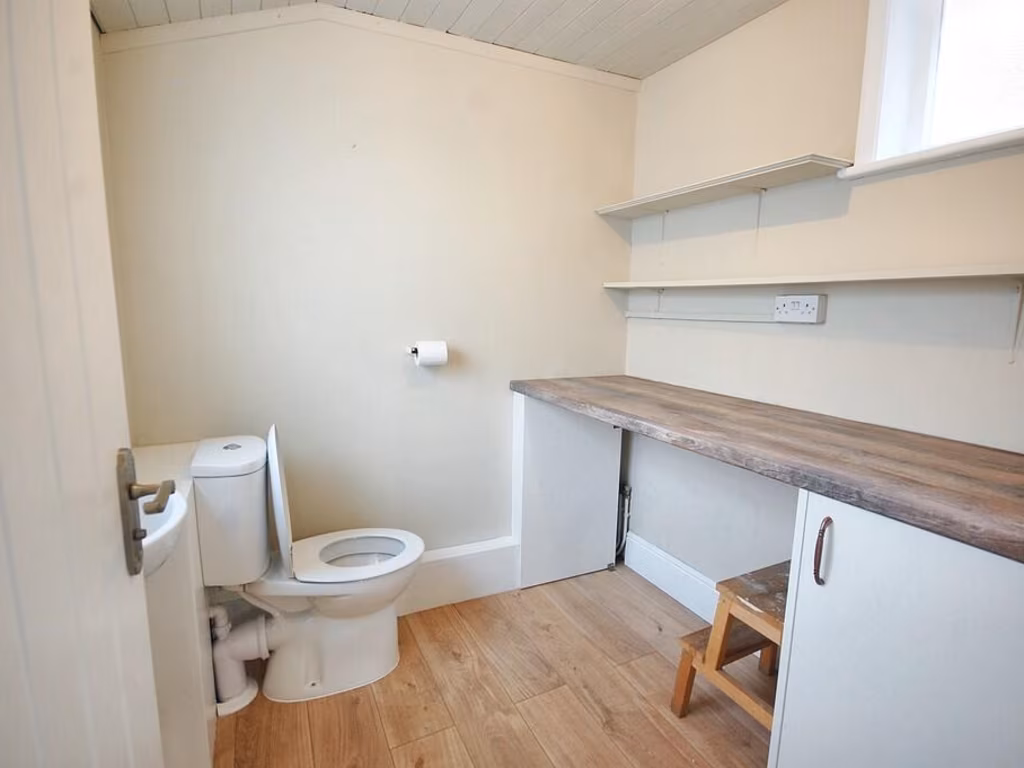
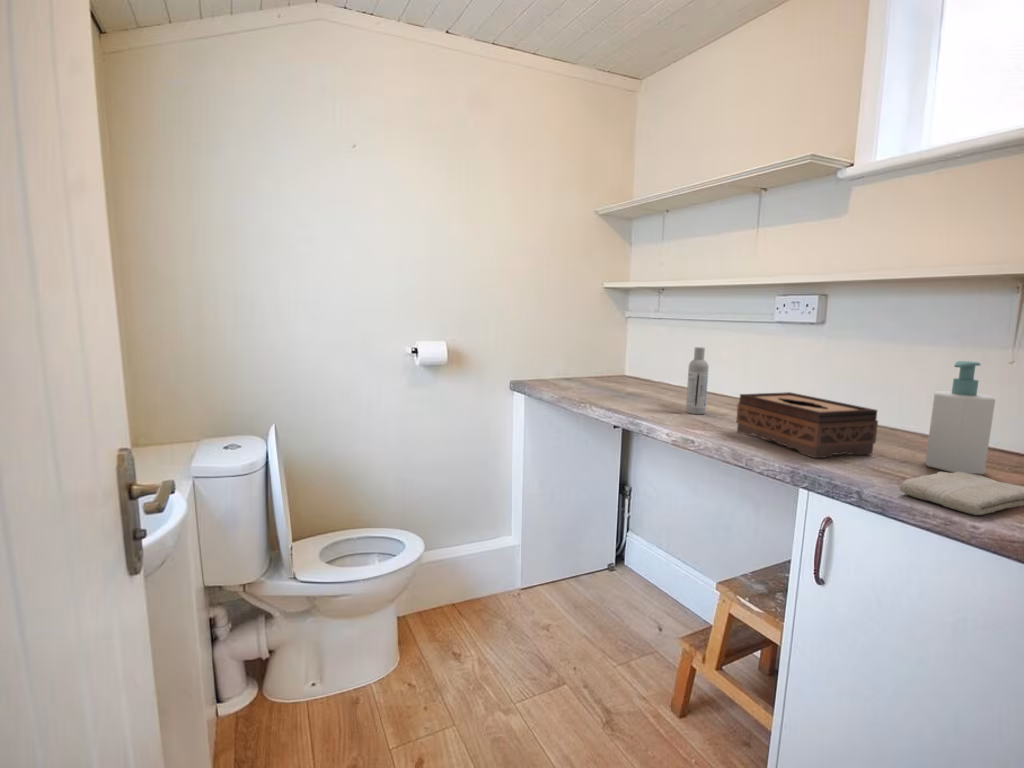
+ soap bottle [925,360,996,476]
+ tissue box [735,391,879,459]
+ bottle [685,346,710,415]
+ washcloth [899,471,1024,516]
